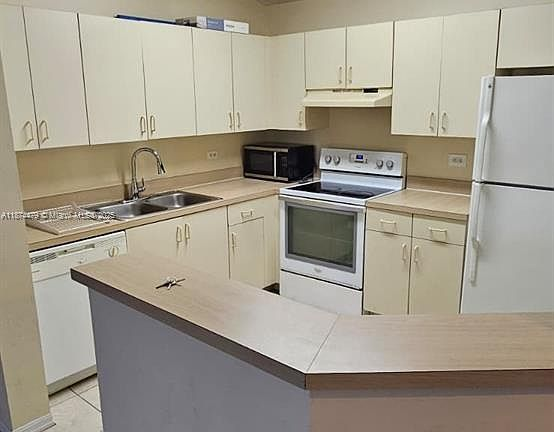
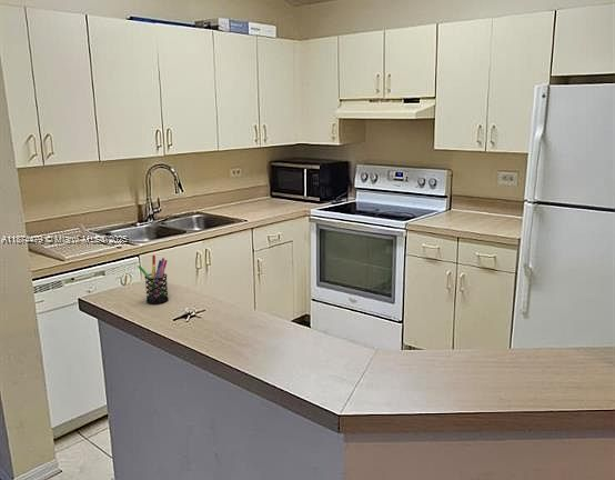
+ pen holder [137,254,170,304]
